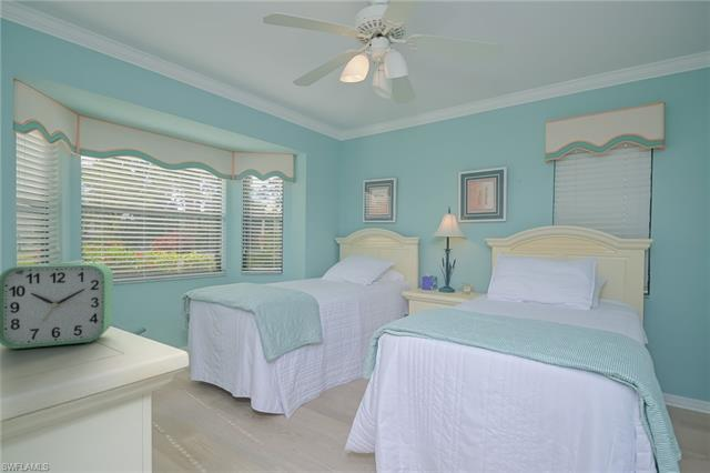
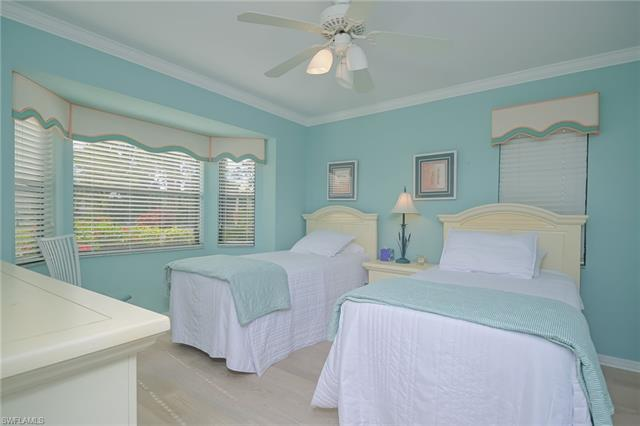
- alarm clock [0,262,114,350]
